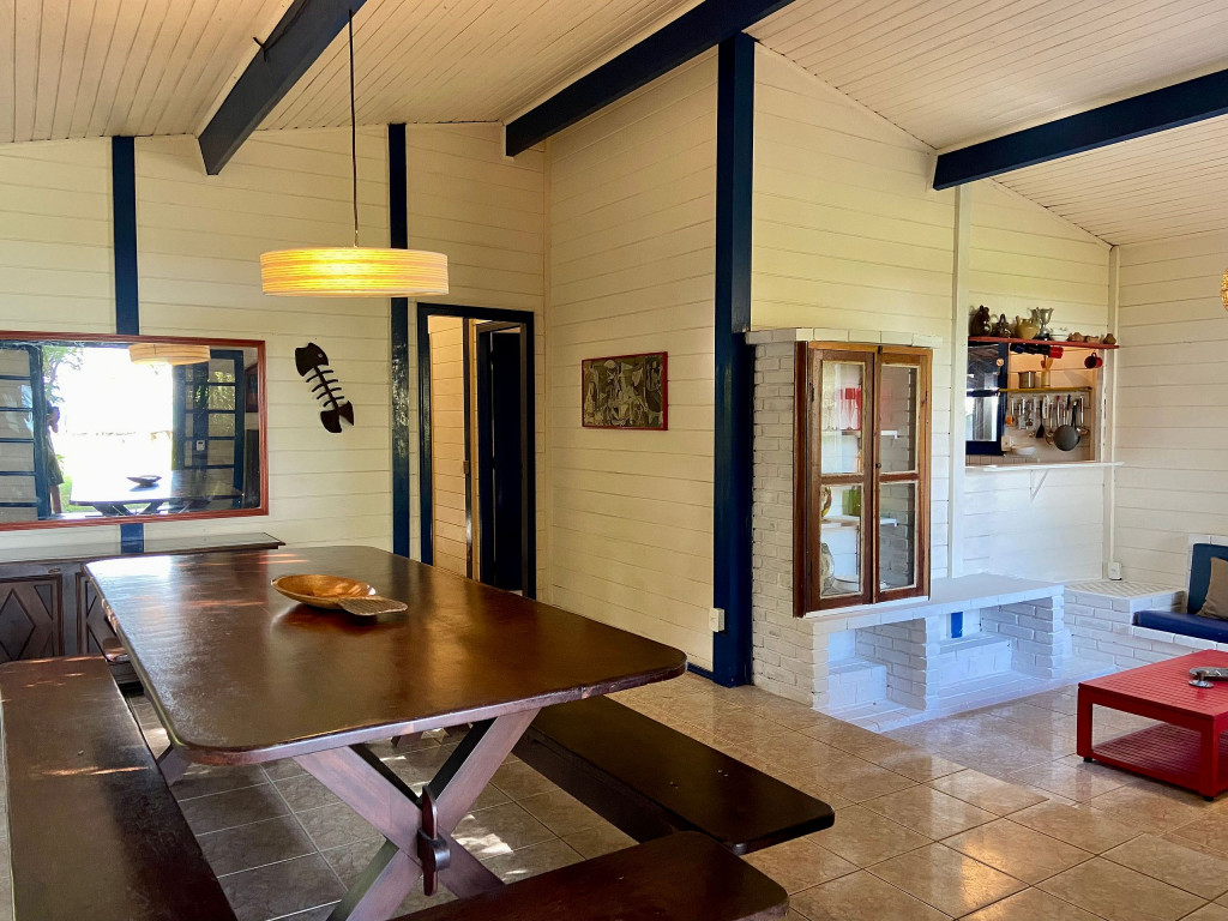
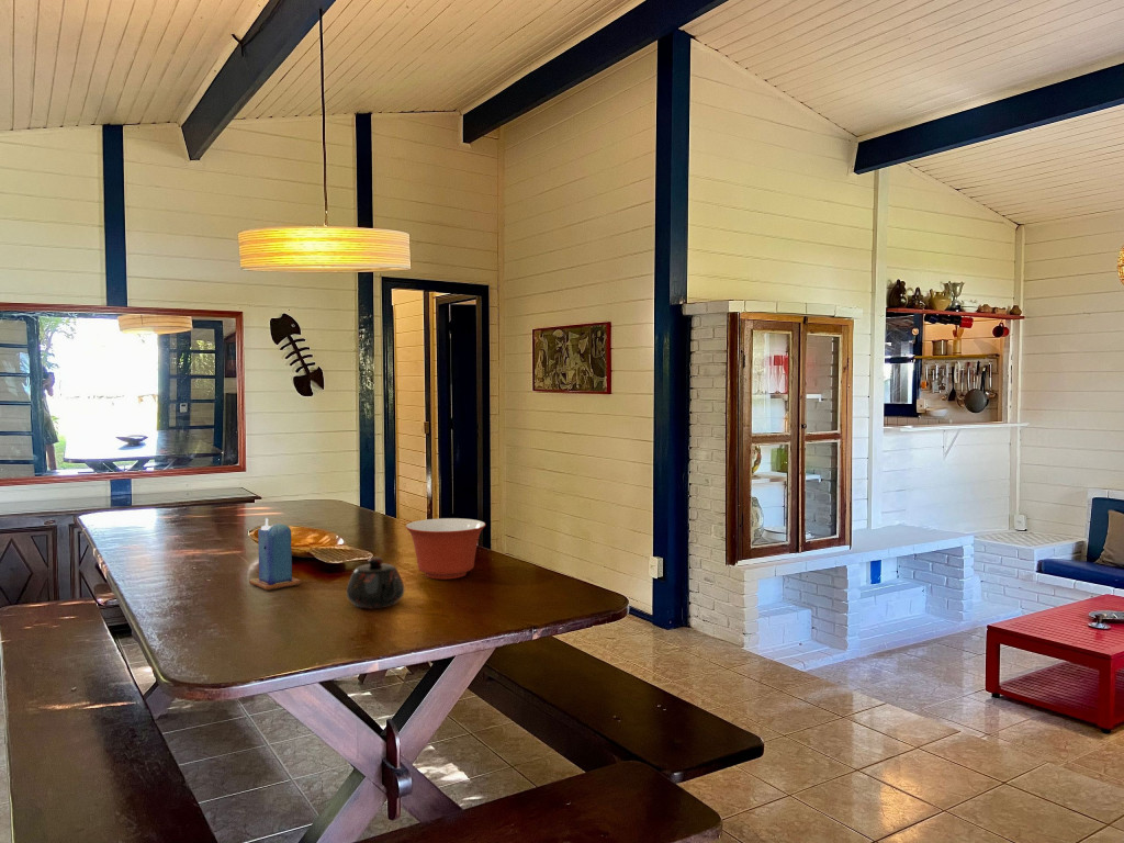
+ mixing bowl [405,517,486,581]
+ candle [248,517,303,592]
+ teapot [346,557,405,609]
